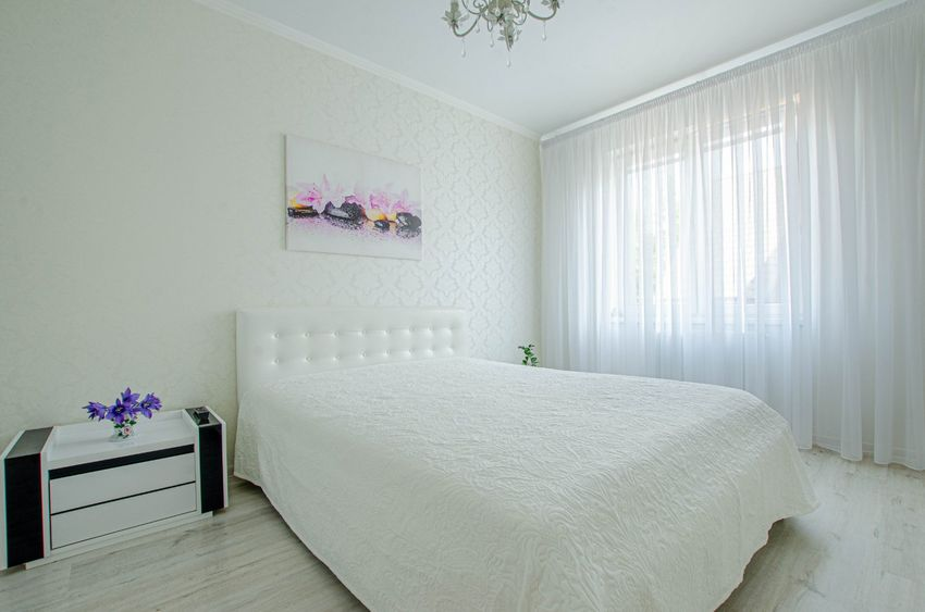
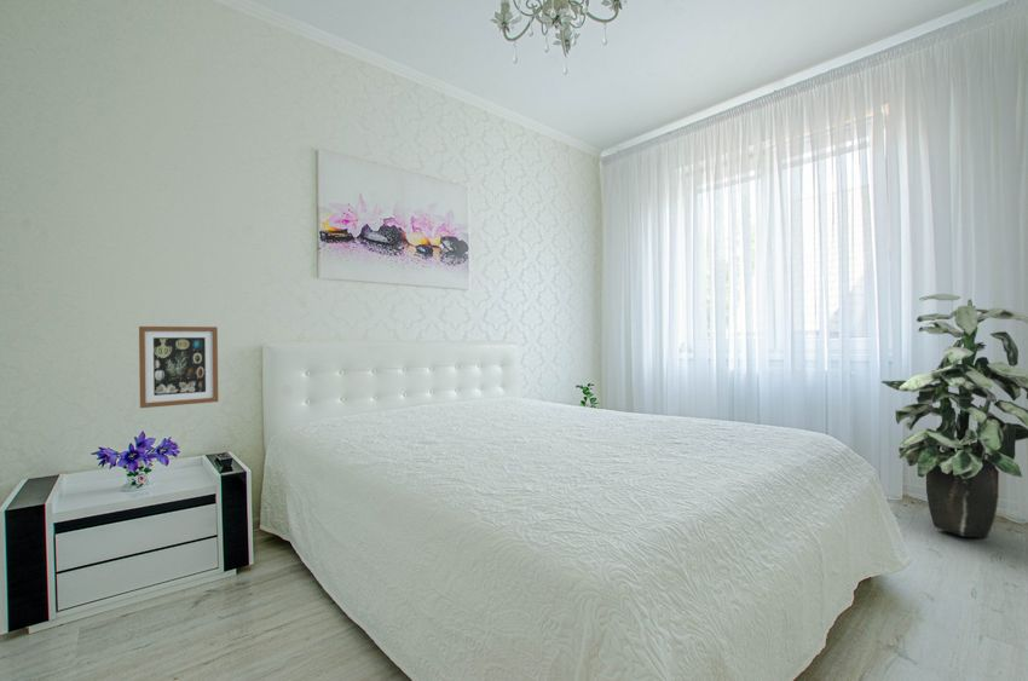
+ wall art [138,325,219,409]
+ indoor plant [880,293,1028,538]
